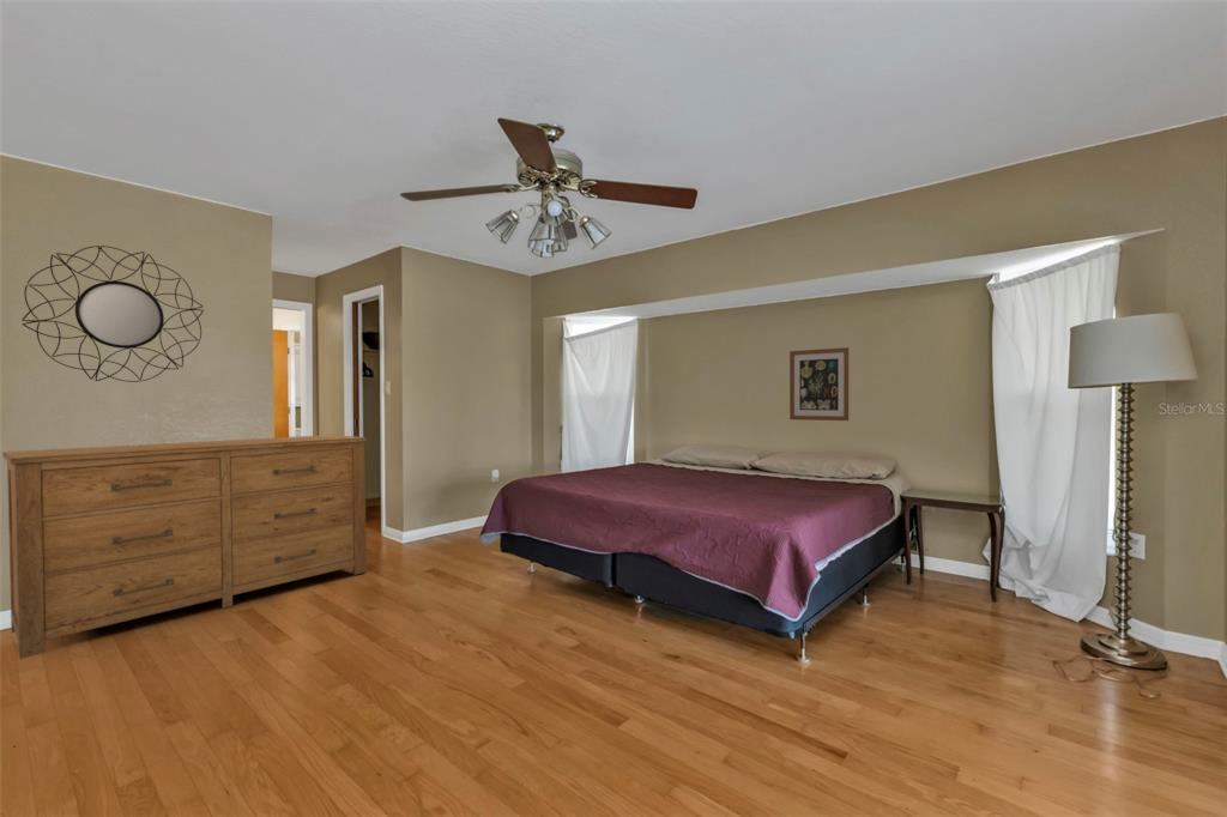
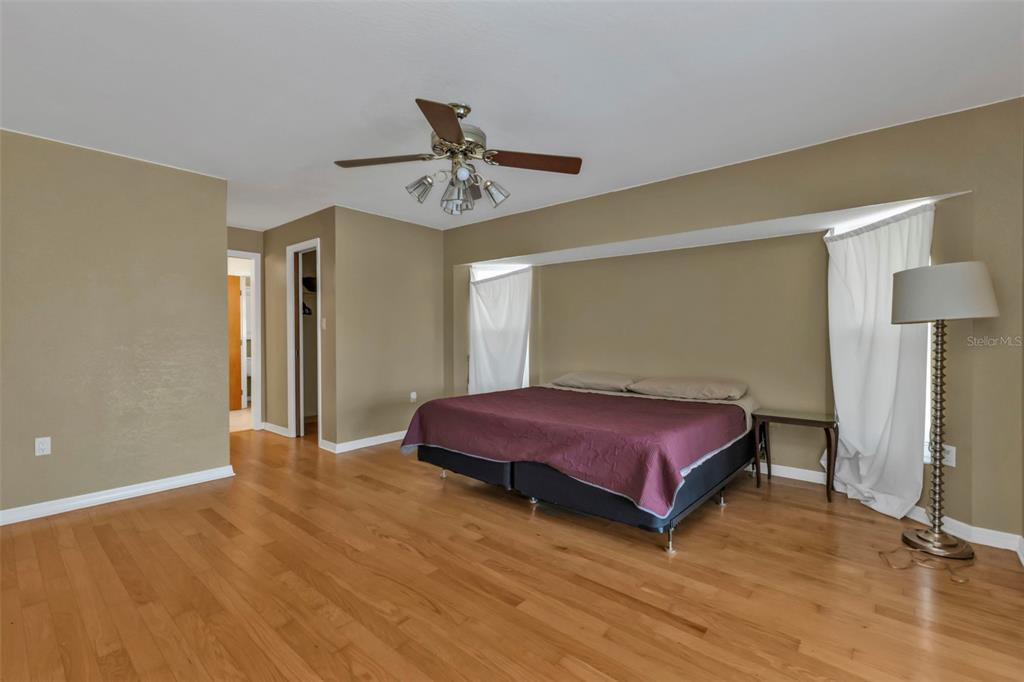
- home mirror [20,244,205,383]
- dresser [1,434,369,660]
- wall art [788,346,850,422]
